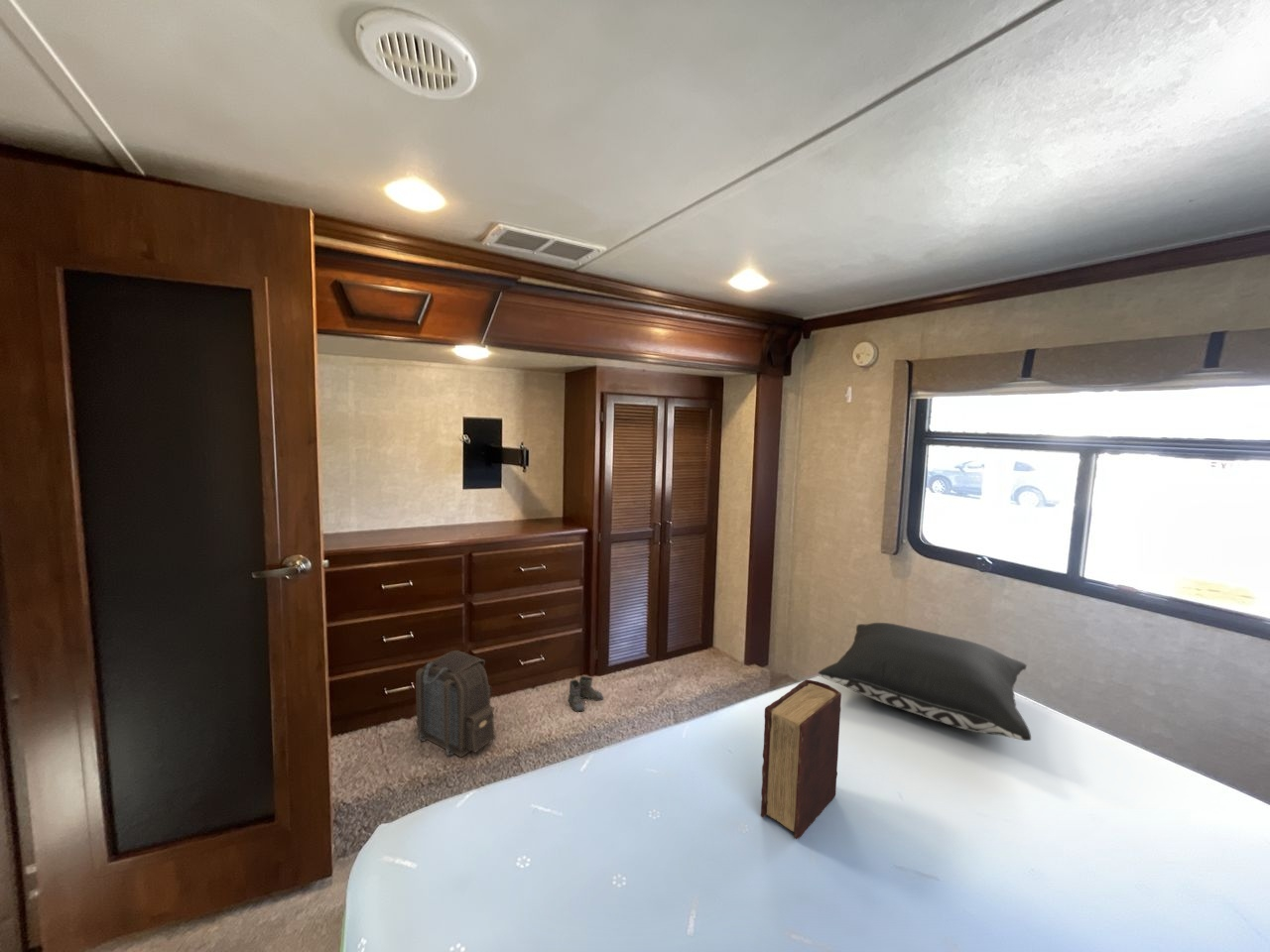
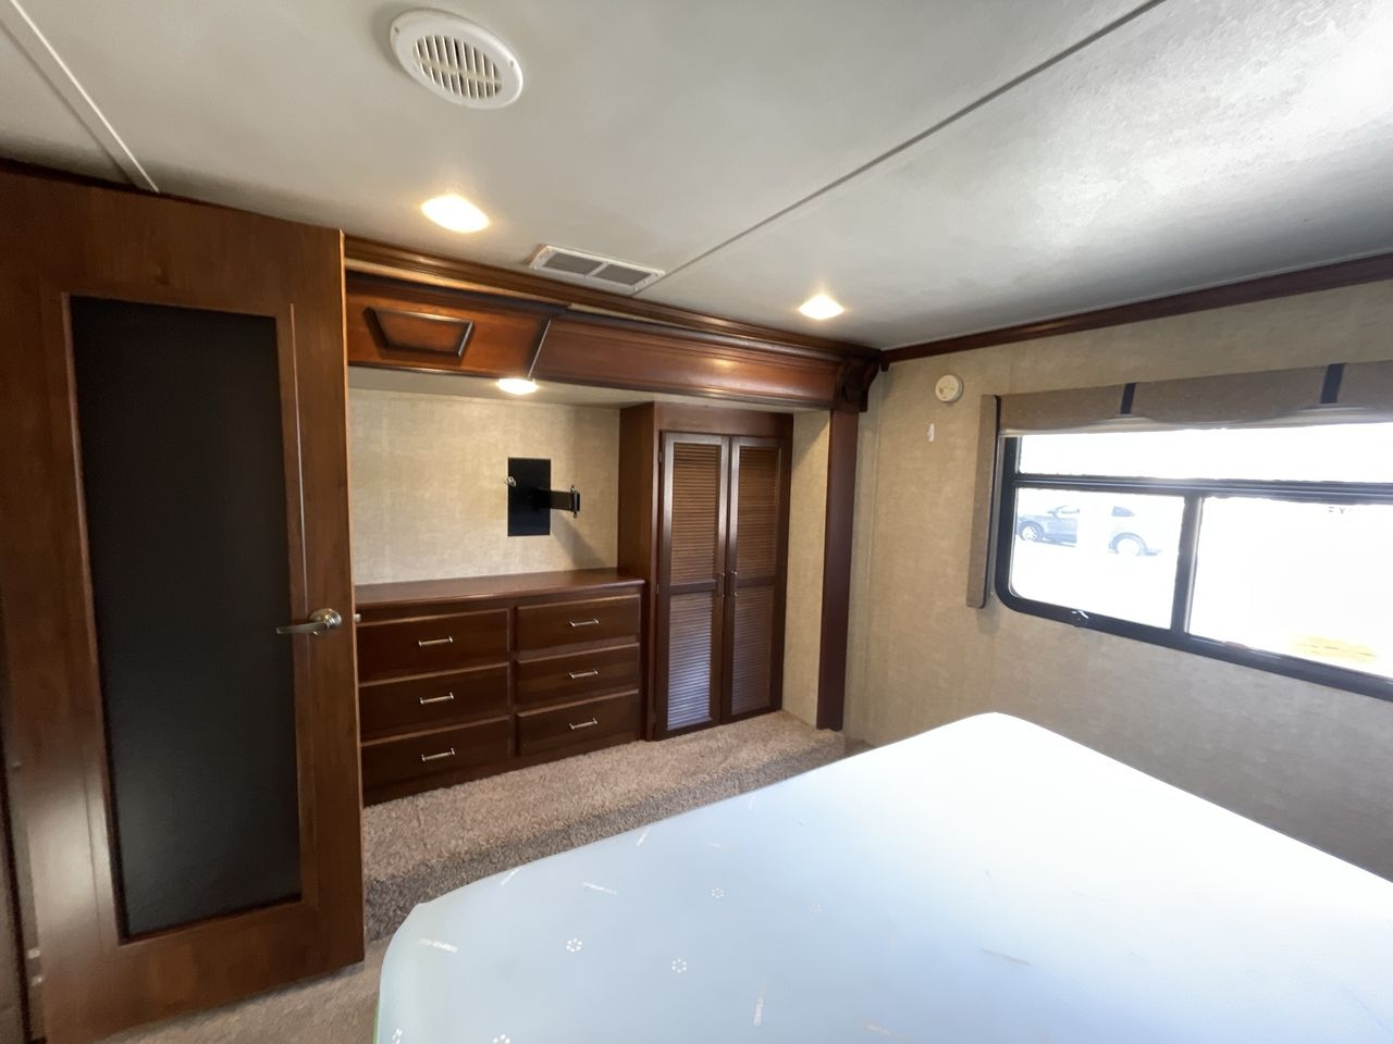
- backpack [415,650,496,758]
- diary [760,678,842,840]
- pillow [817,622,1032,742]
- boots [568,675,604,713]
